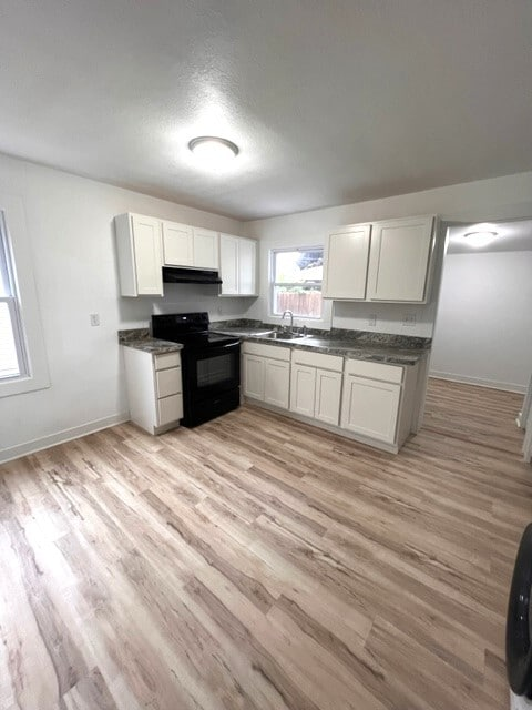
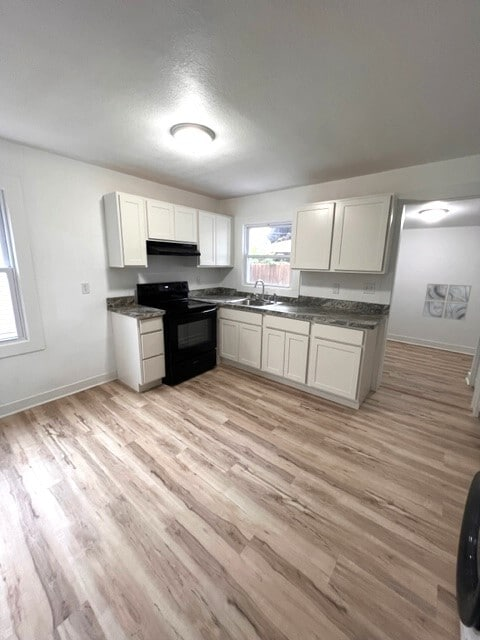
+ wall art [421,283,473,322]
